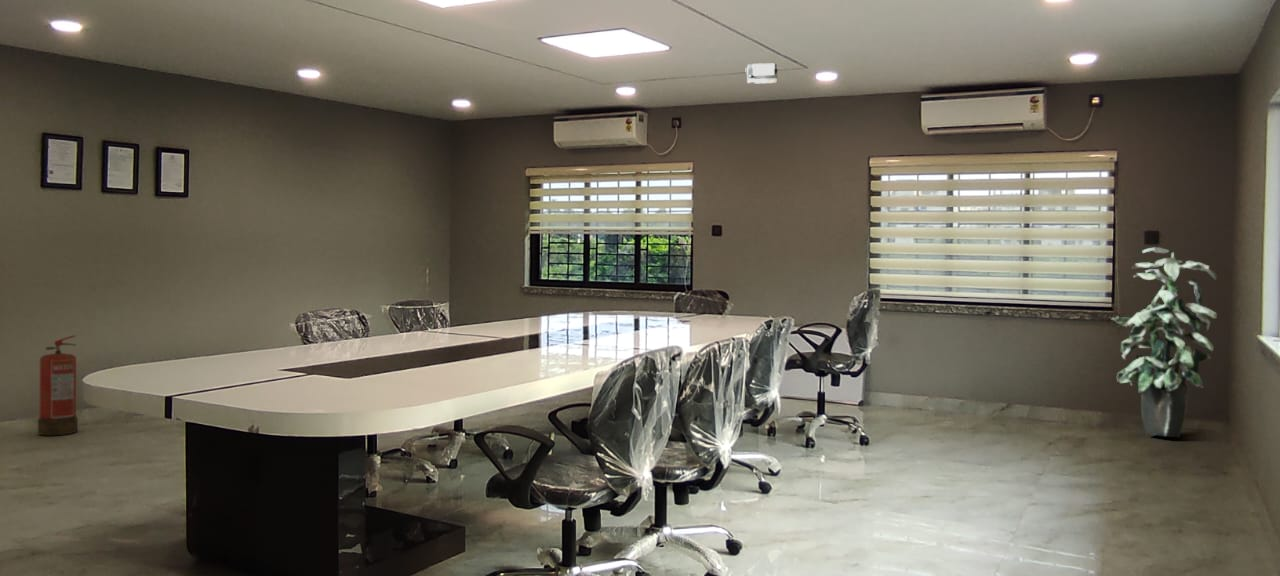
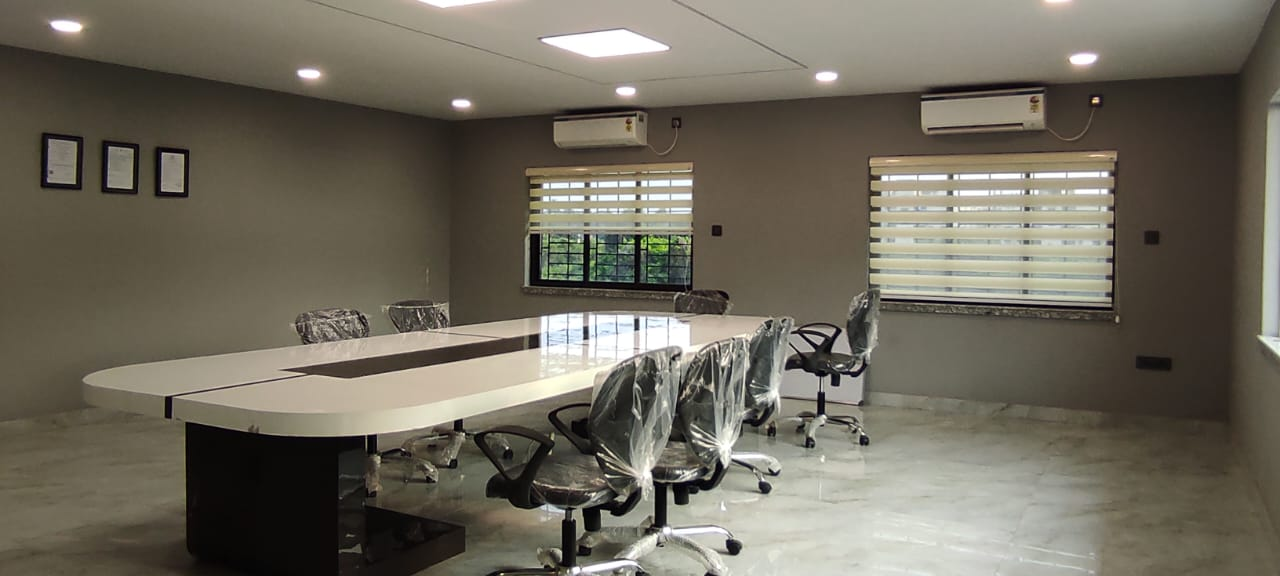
- indoor plant [1110,247,1218,438]
- fire extinguisher [37,334,79,437]
- projector [745,63,778,84]
